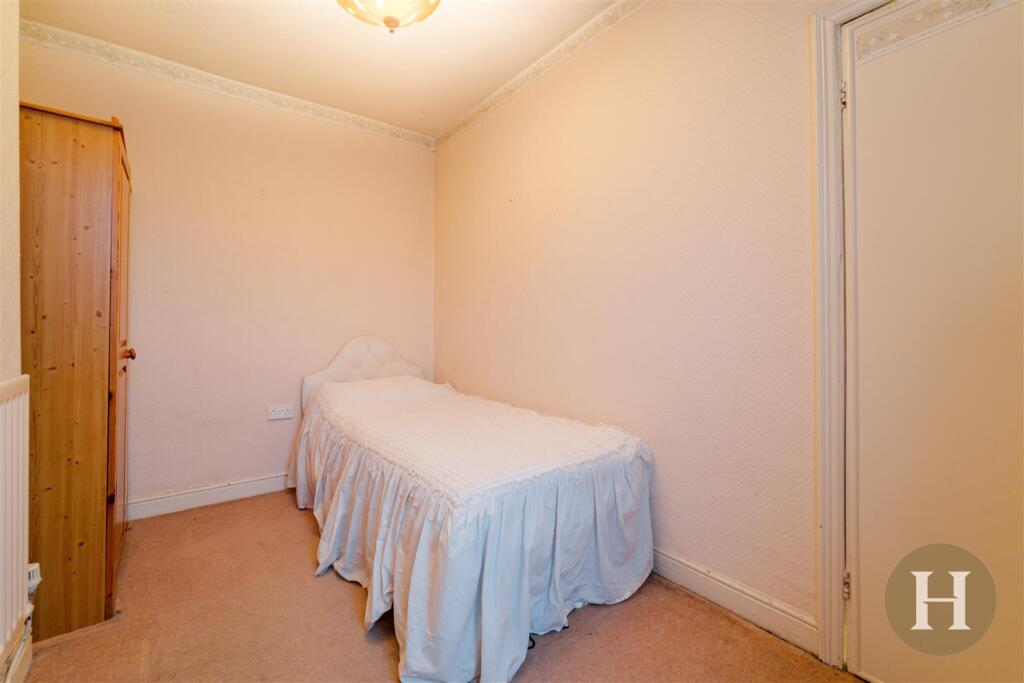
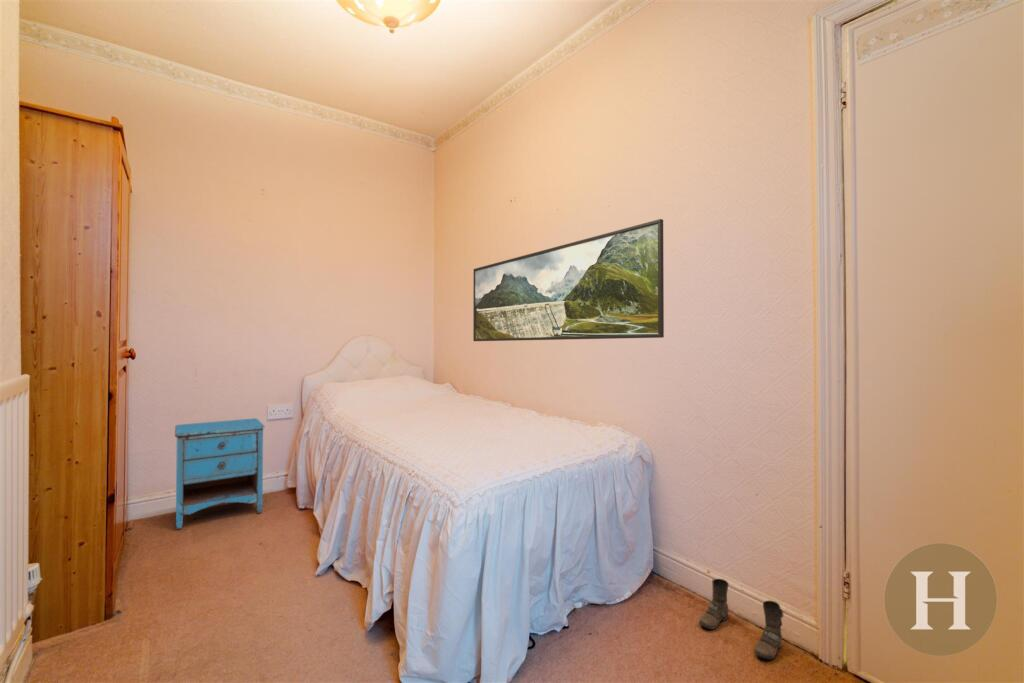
+ boots [698,578,784,660]
+ nightstand [174,417,266,530]
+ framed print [472,218,665,342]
